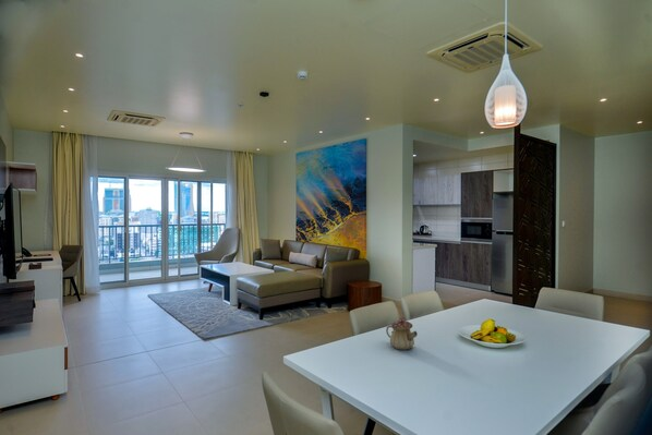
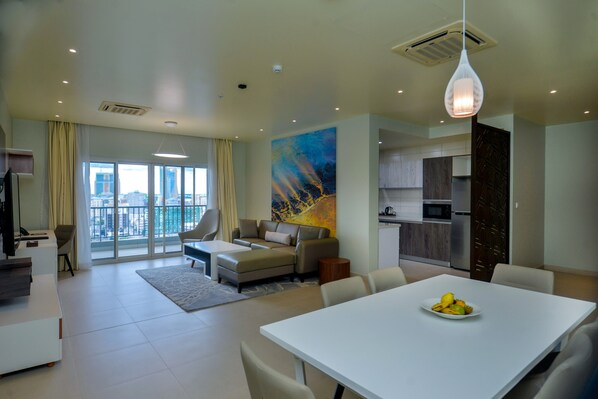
- teapot [385,316,419,351]
